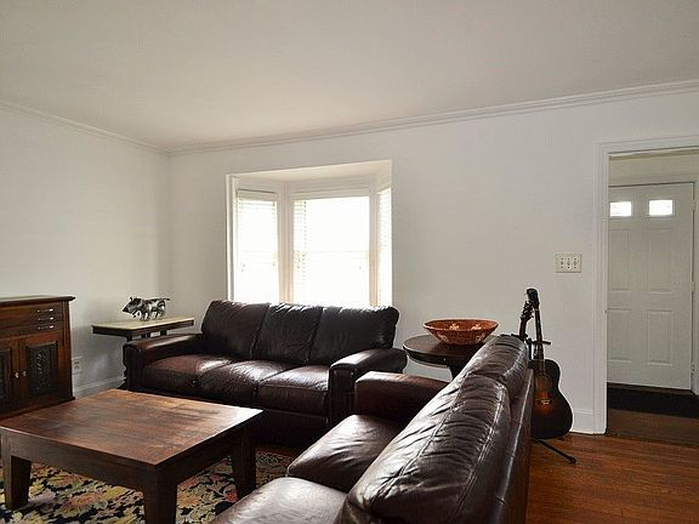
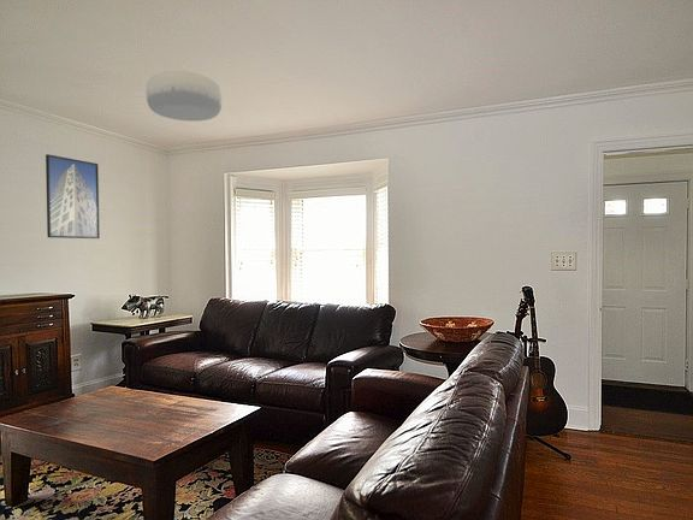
+ ceiling light [144,70,223,123]
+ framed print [45,153,101,240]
